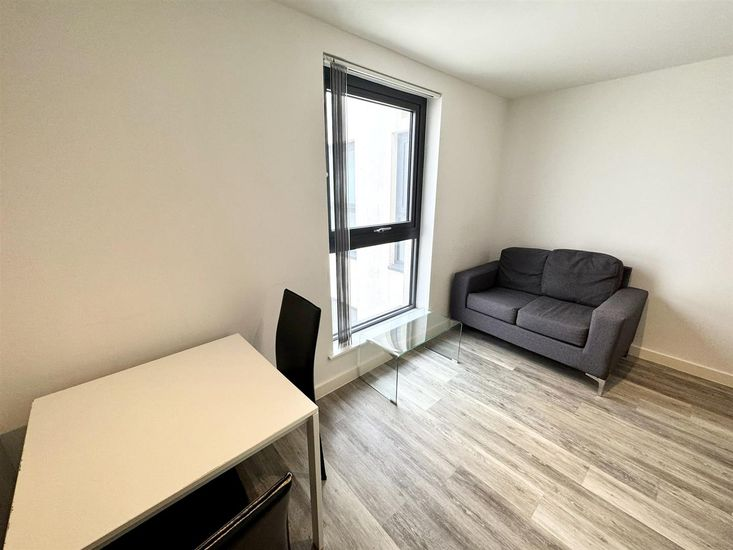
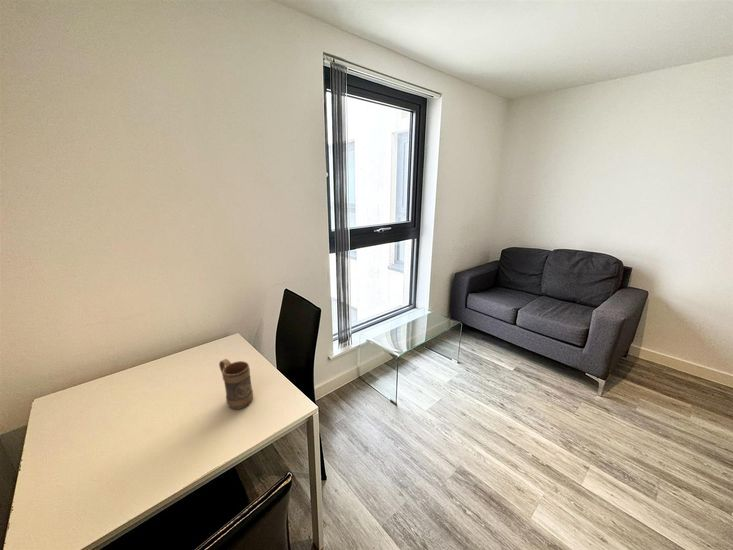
+ mug [218,358,254,410]
